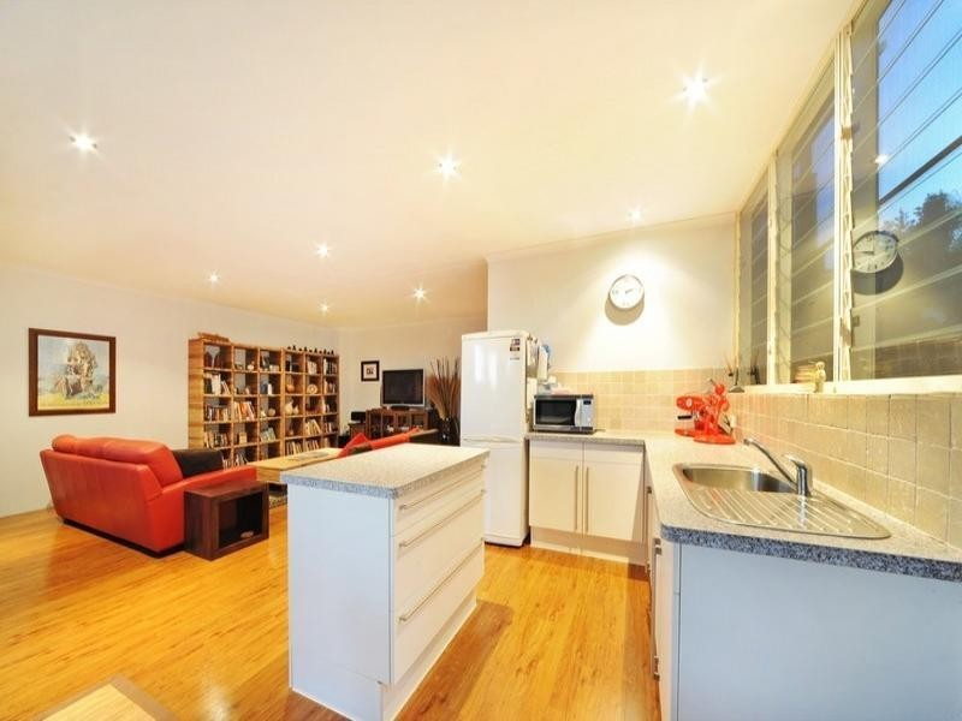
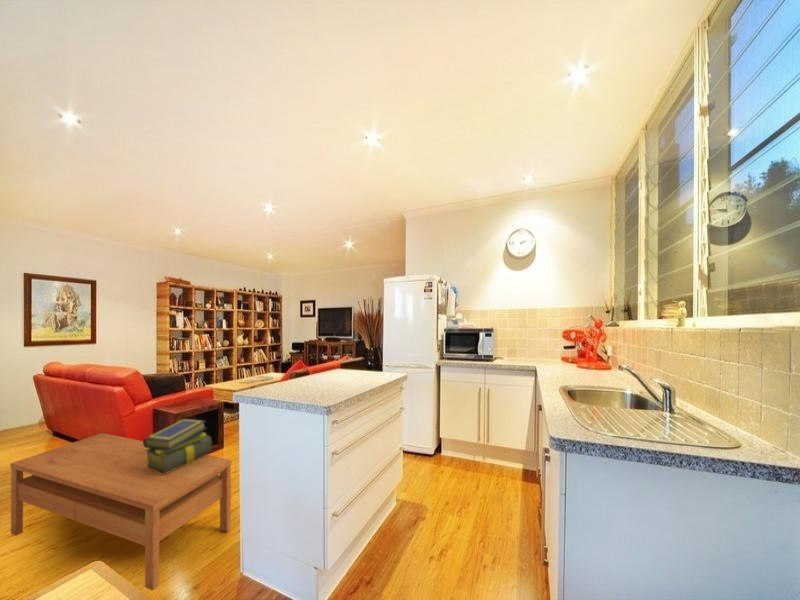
+ coffee table [9,432,233,591]
+ stack of books [142,418,213,475]
